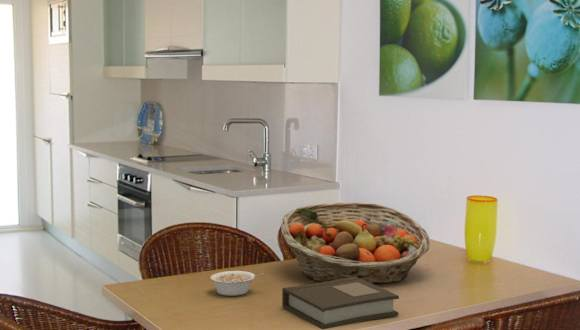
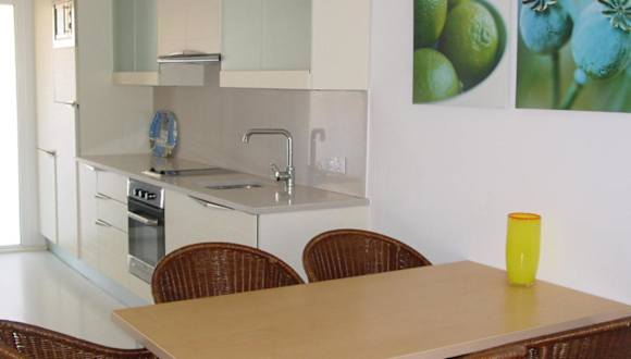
- book [281,277,400,330]
- fruit basket [280,201,431,285]
- legume [209,270,265,297]
